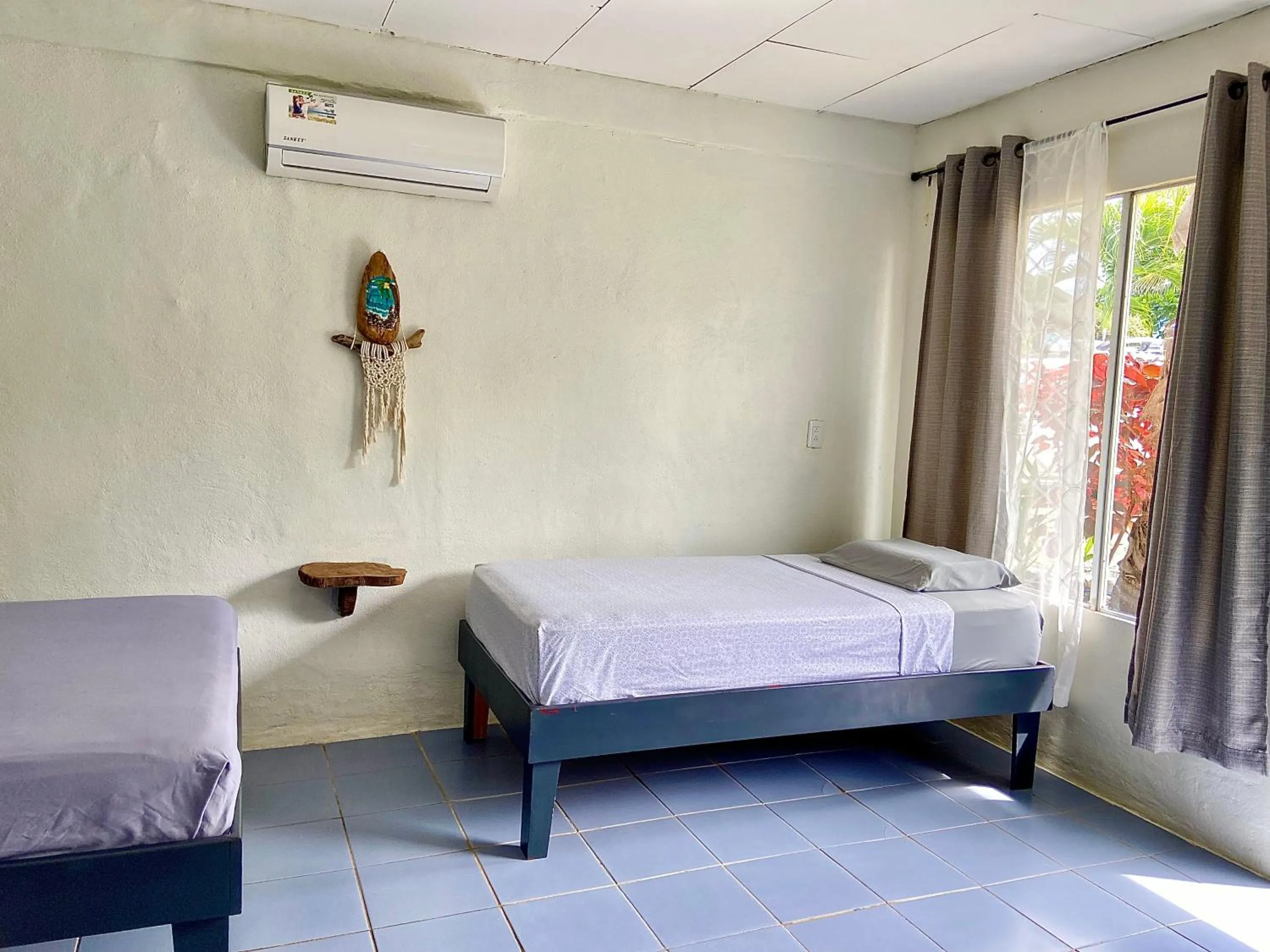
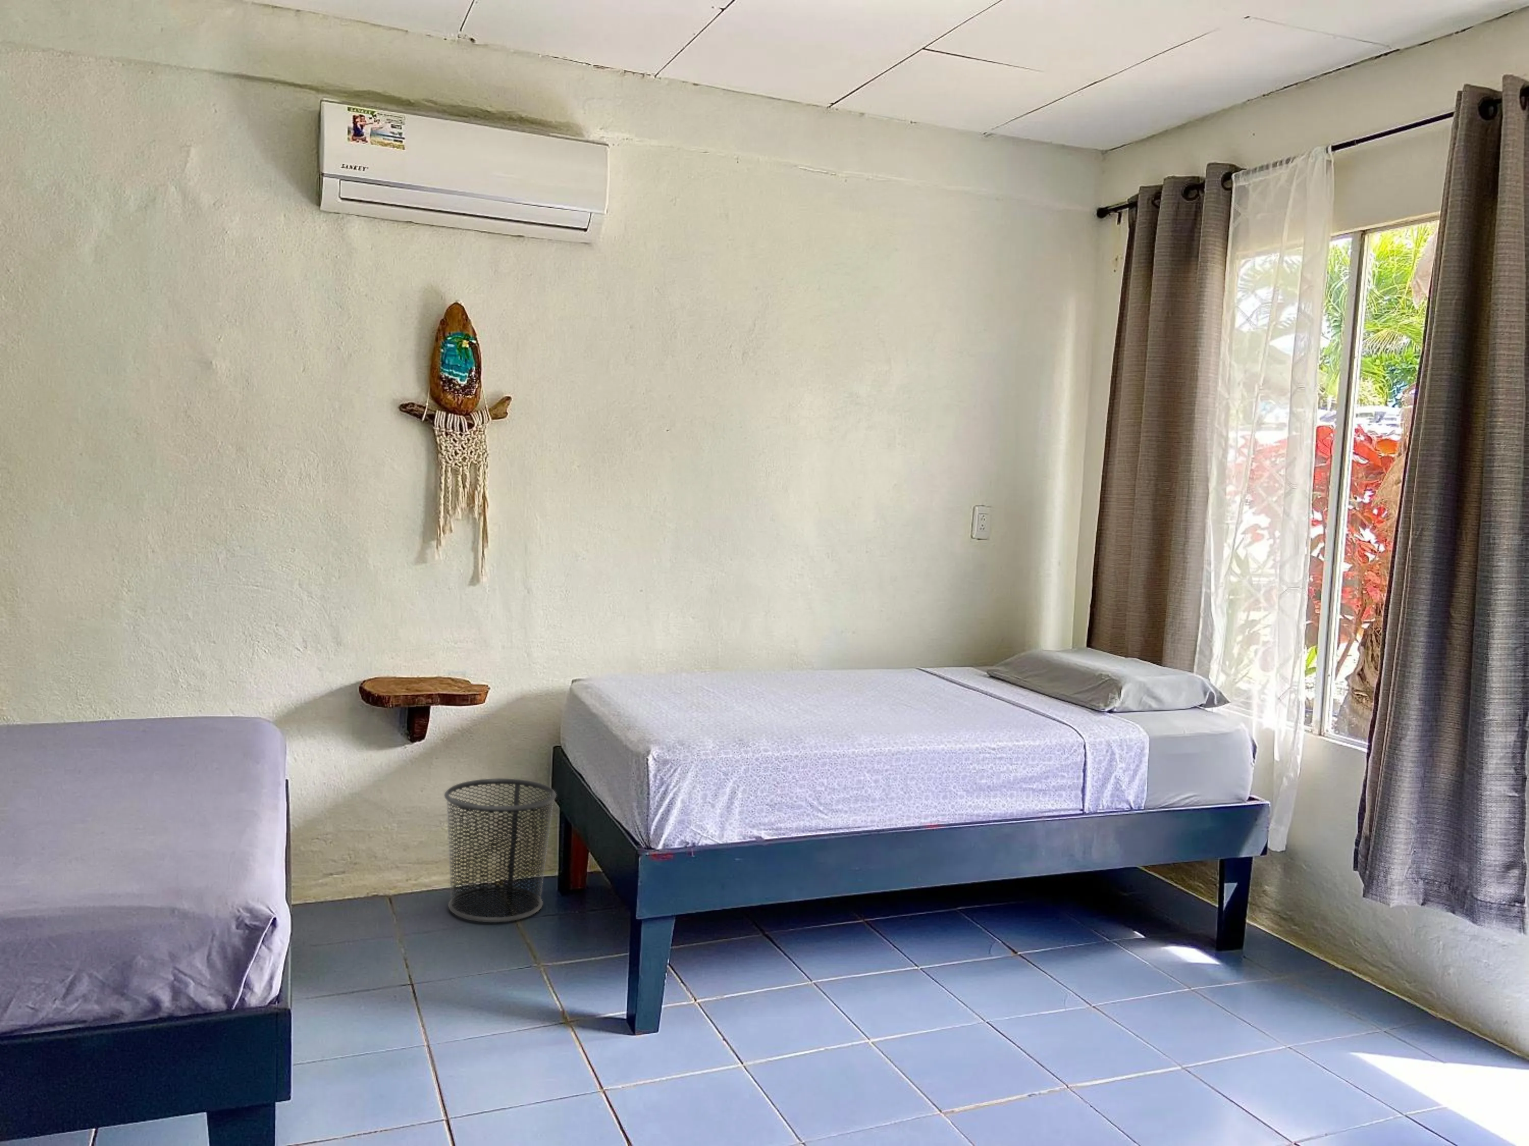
+ waste bin [443,778,557,923]
